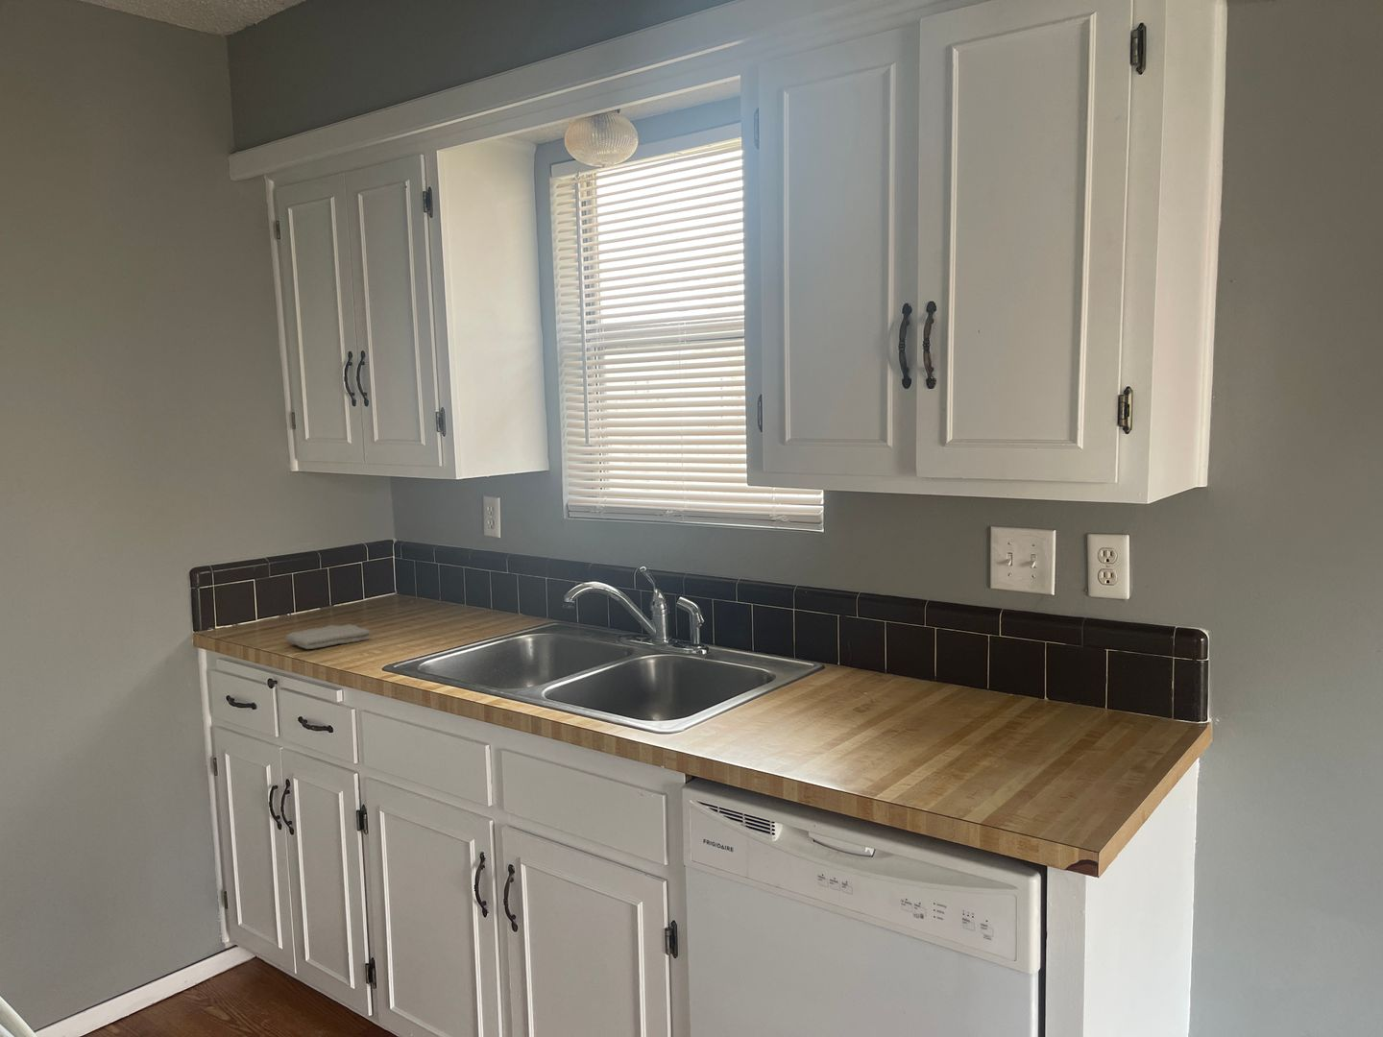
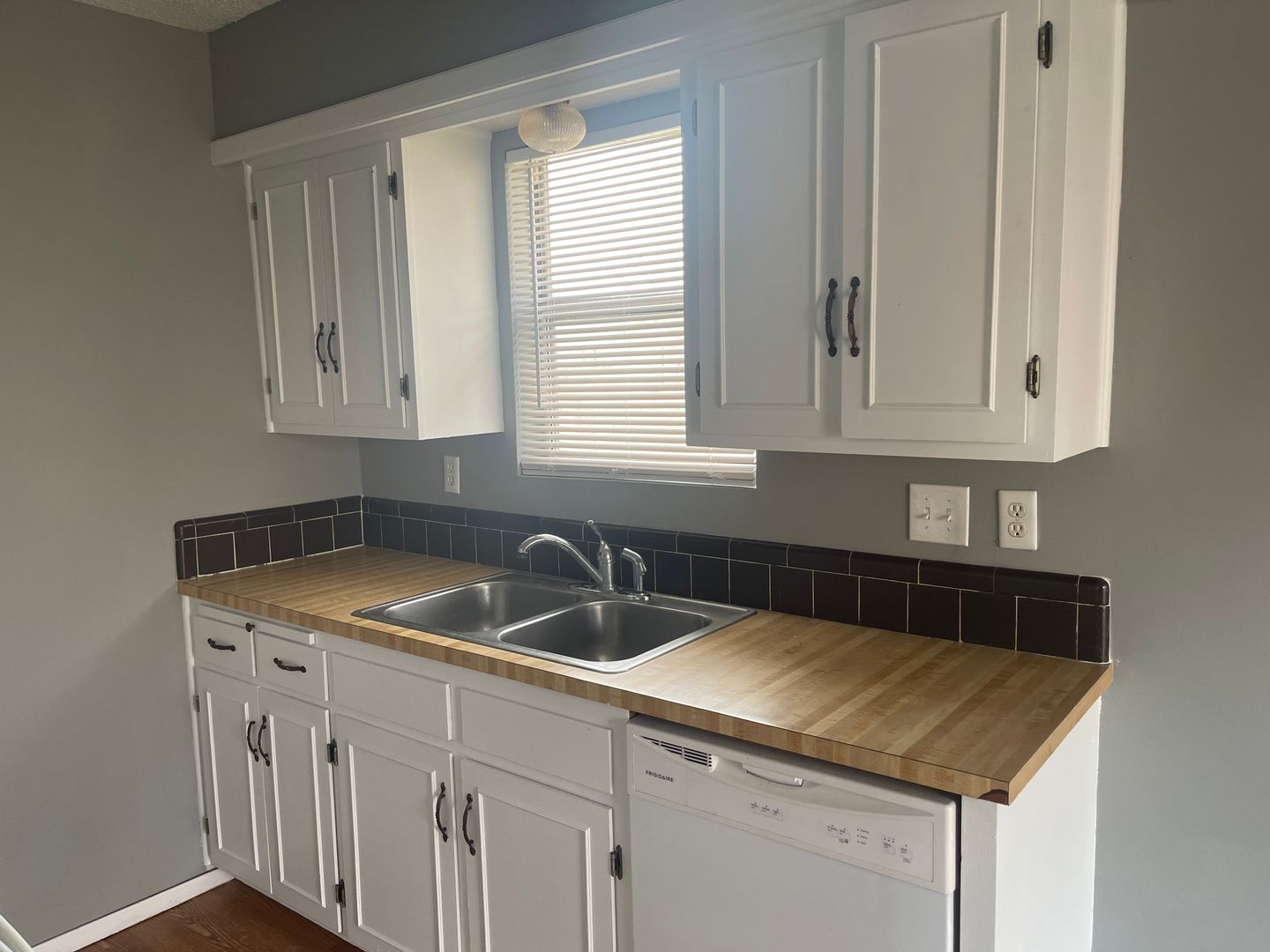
- washcloth [284,623,371,650]
